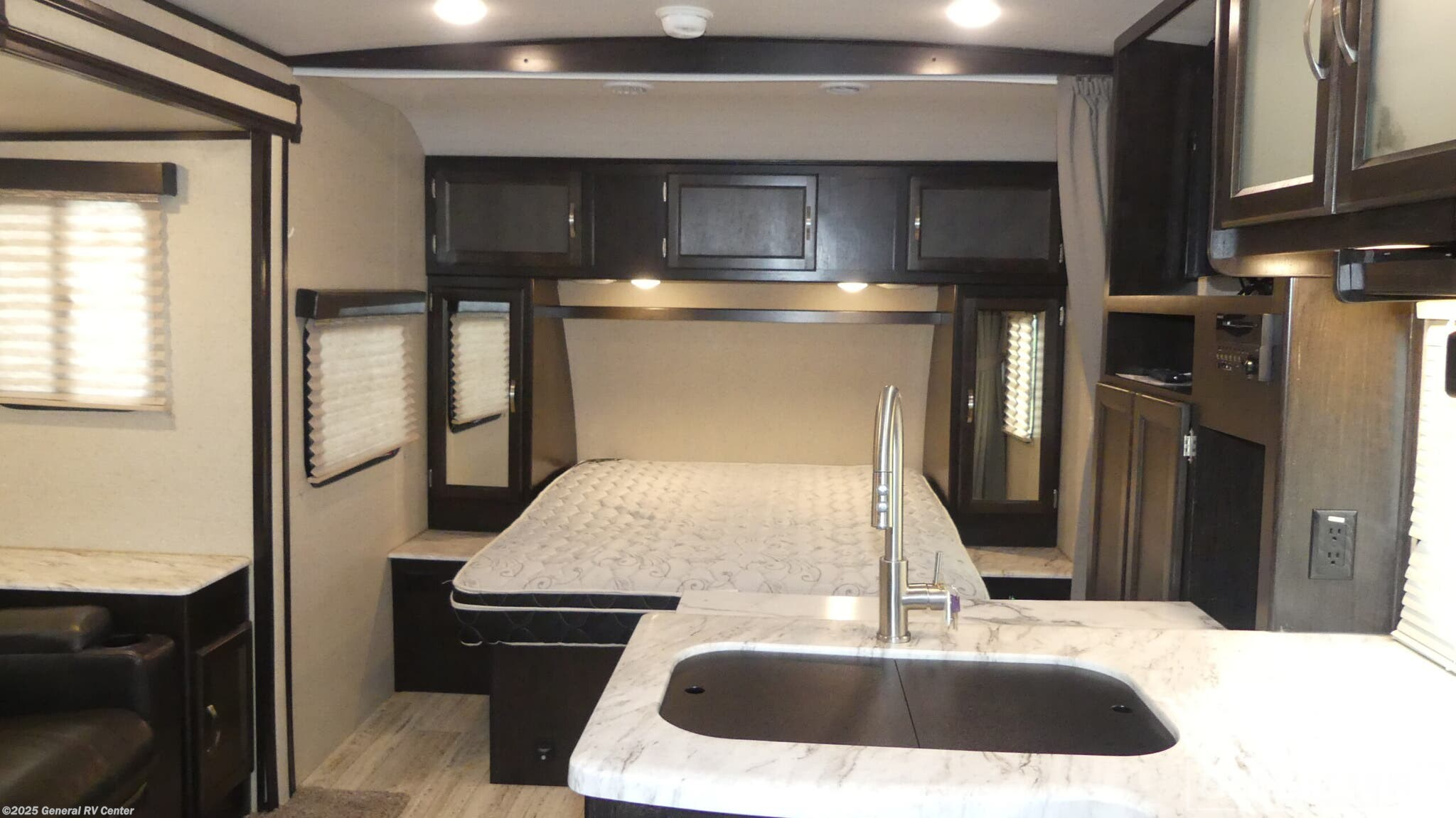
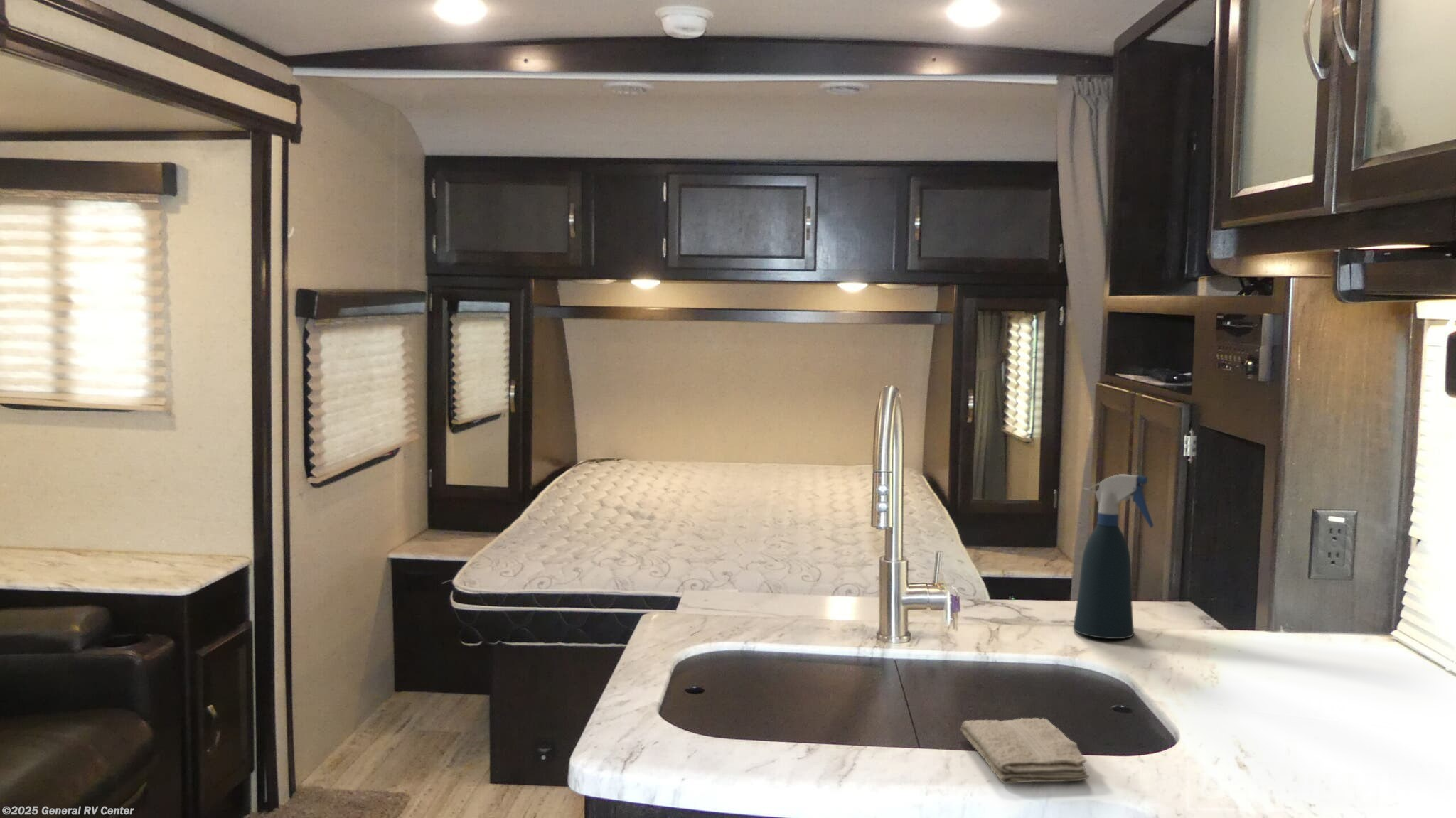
+ spray bottle [1073,473,1155,640]
+ washcloth [960,717,1090,785]
